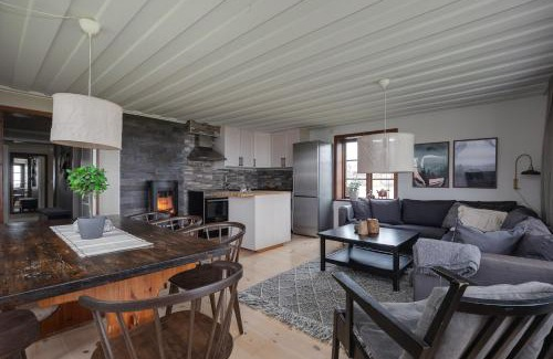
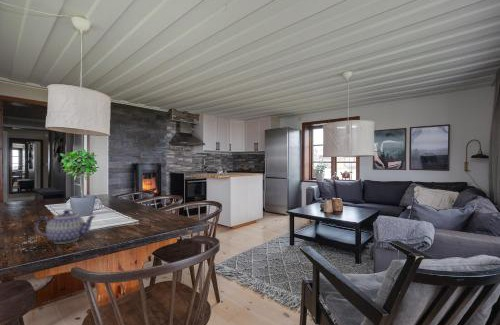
+ teapot [33,209,97,245]
